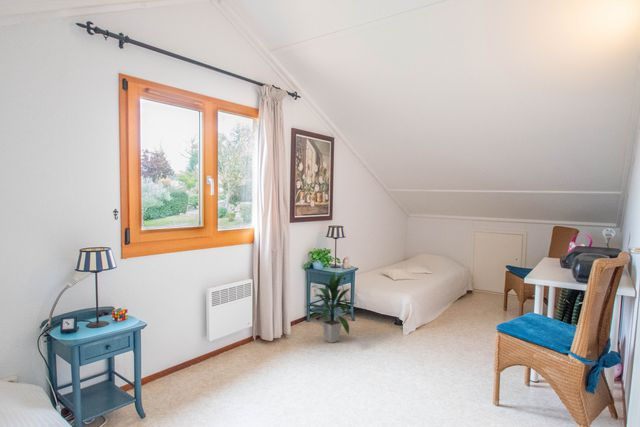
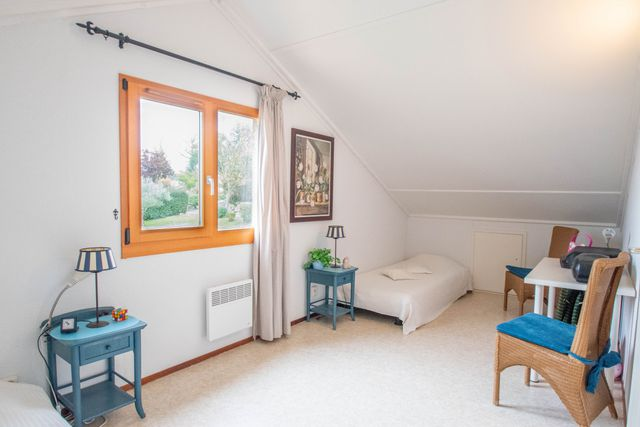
- indoor plant [301,270,356,344]
